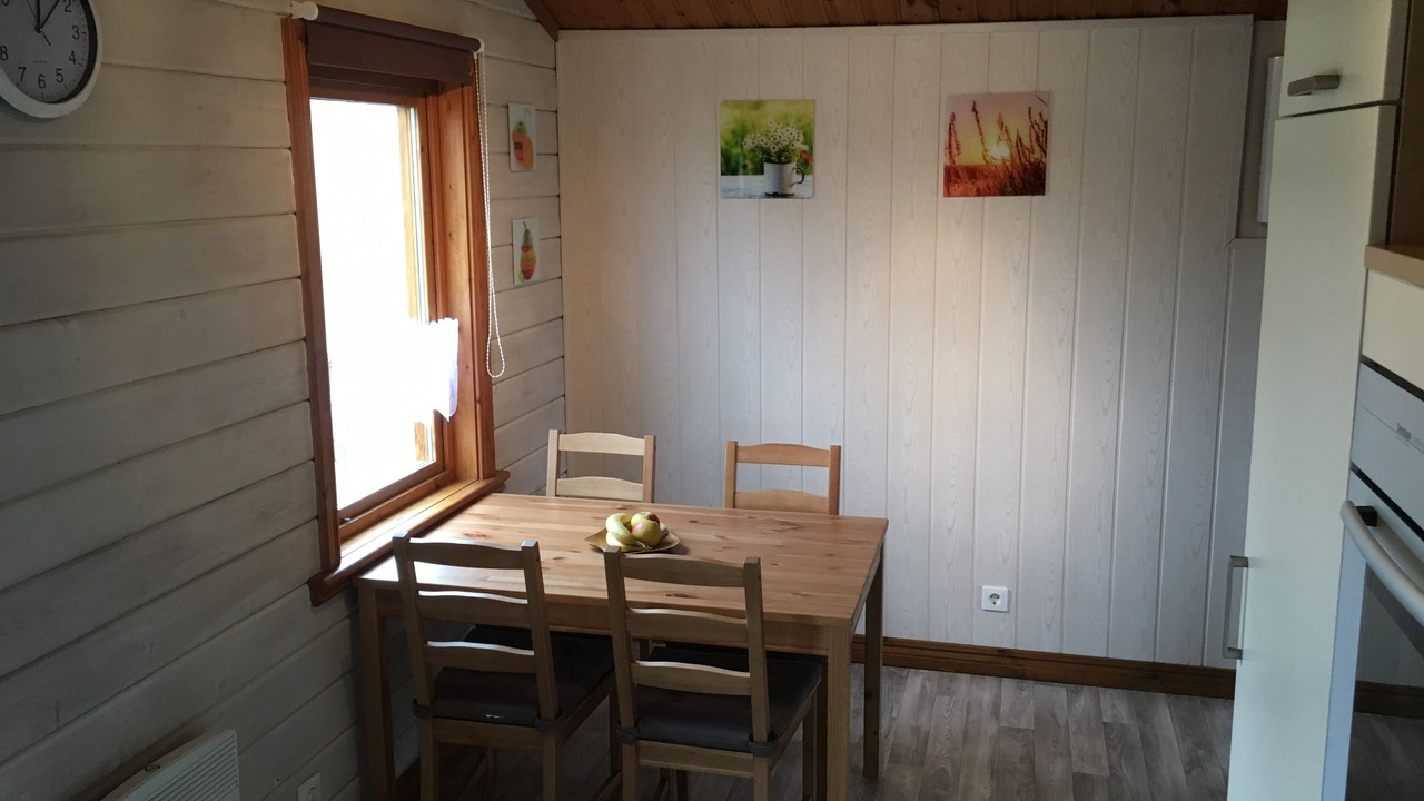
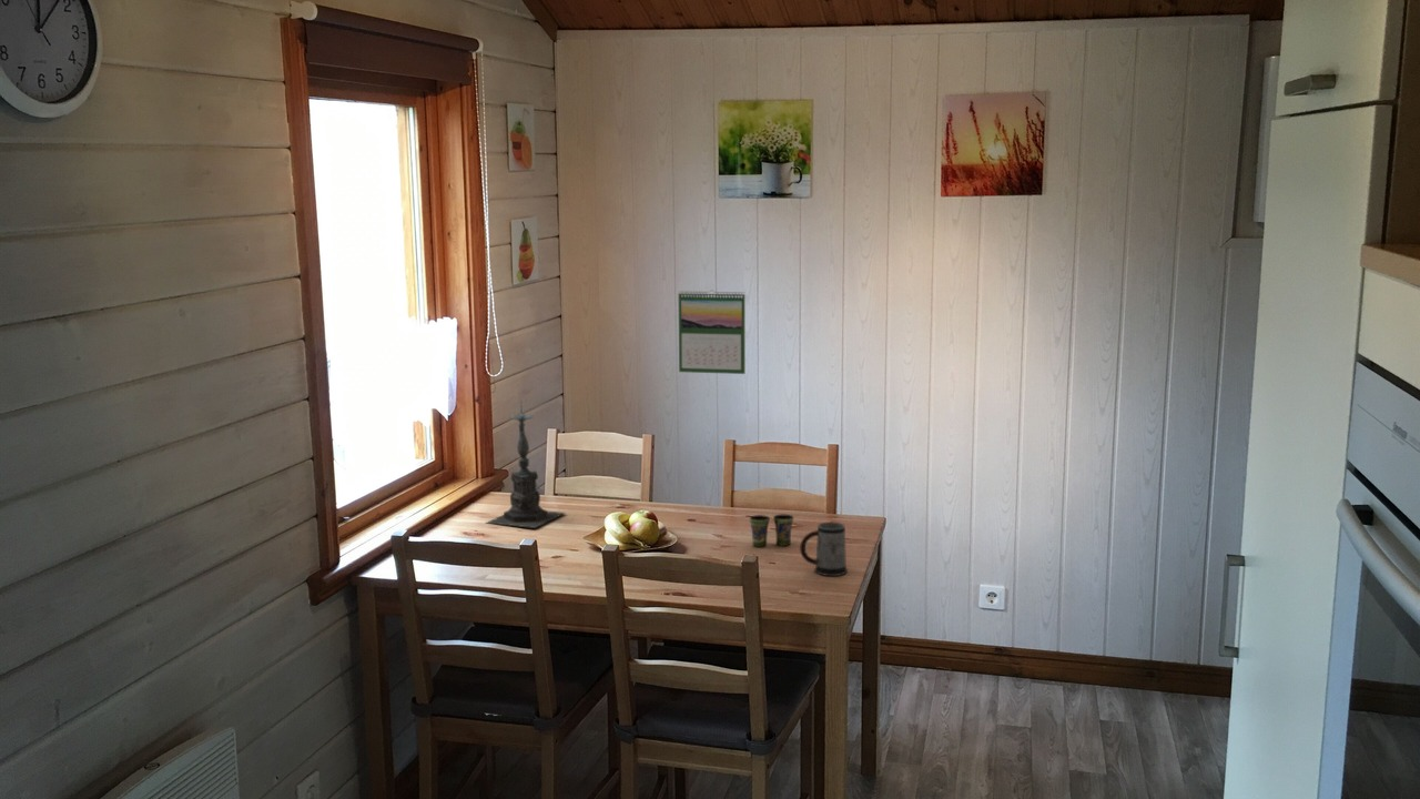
+ candle holder [486,397,567,529]
+ mug [799,520,849,577]
+ cup [749,514,795,548]
+ calendar [678,289,747,375]
